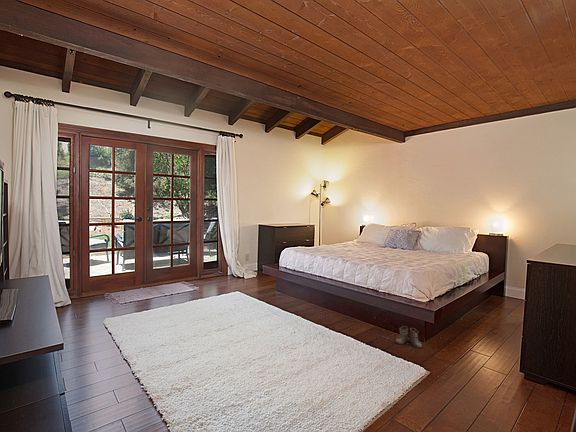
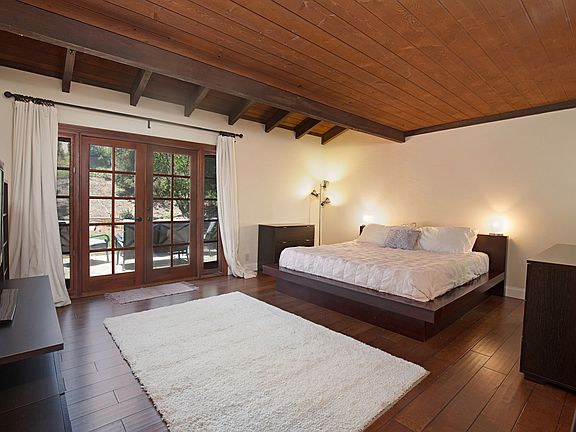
- boots [395,325,423,350]
